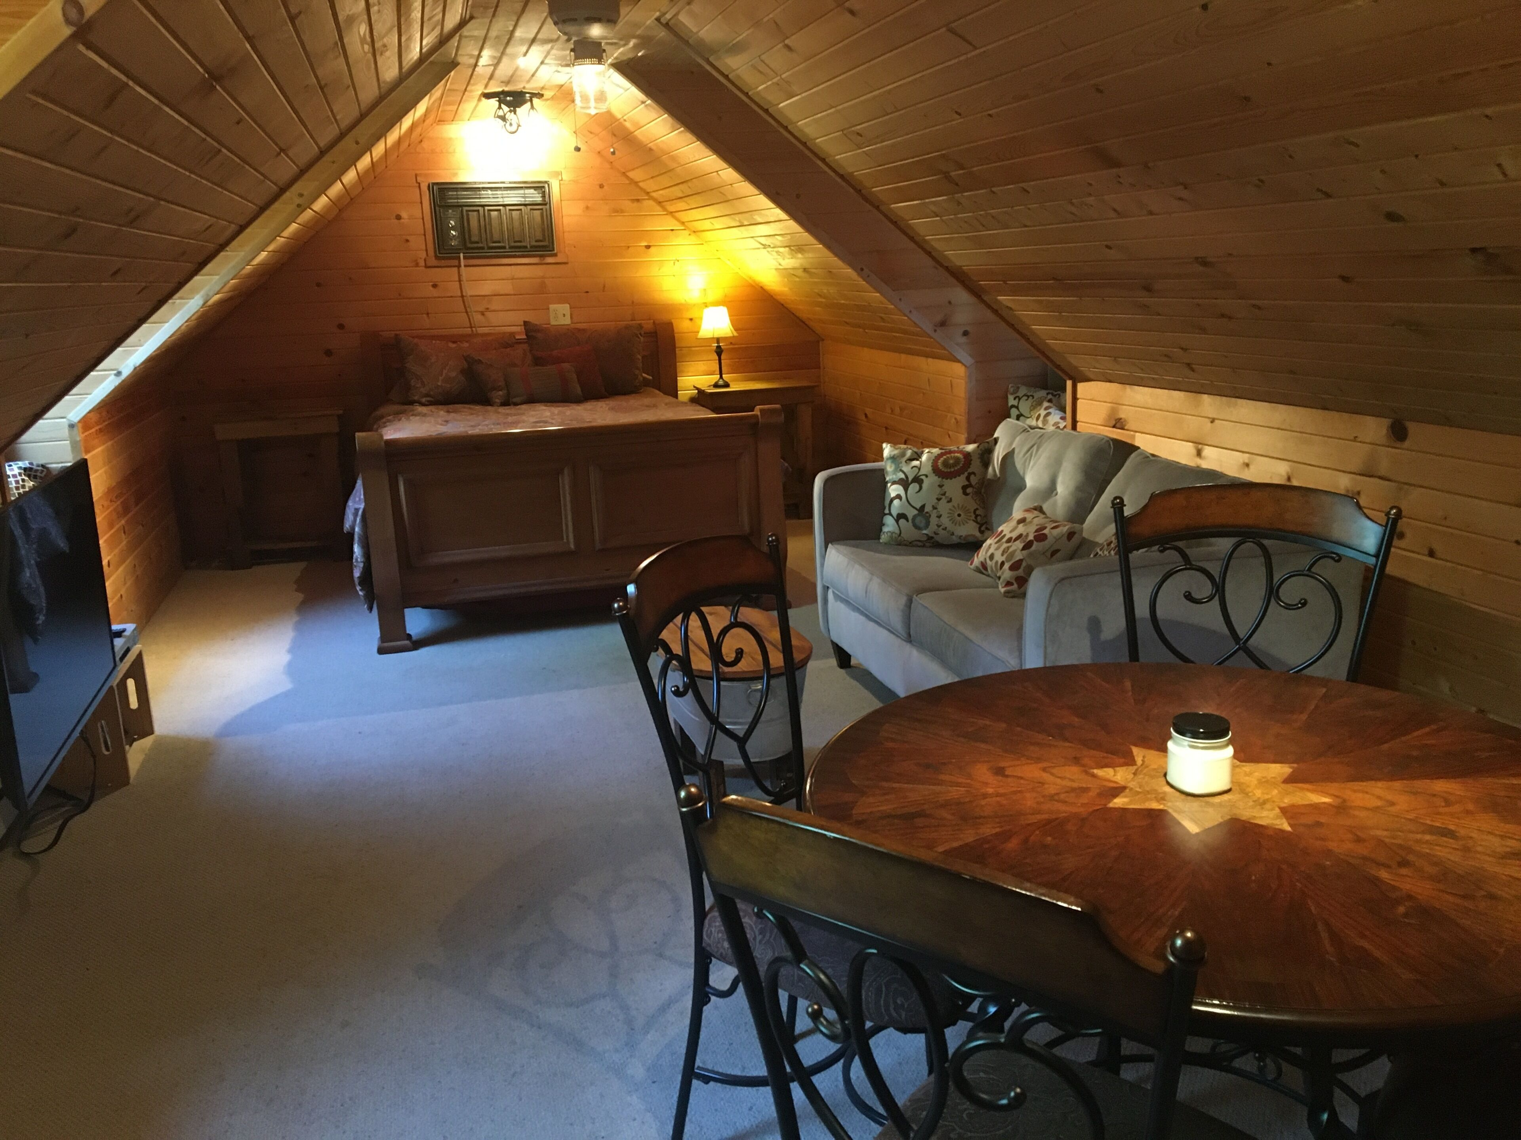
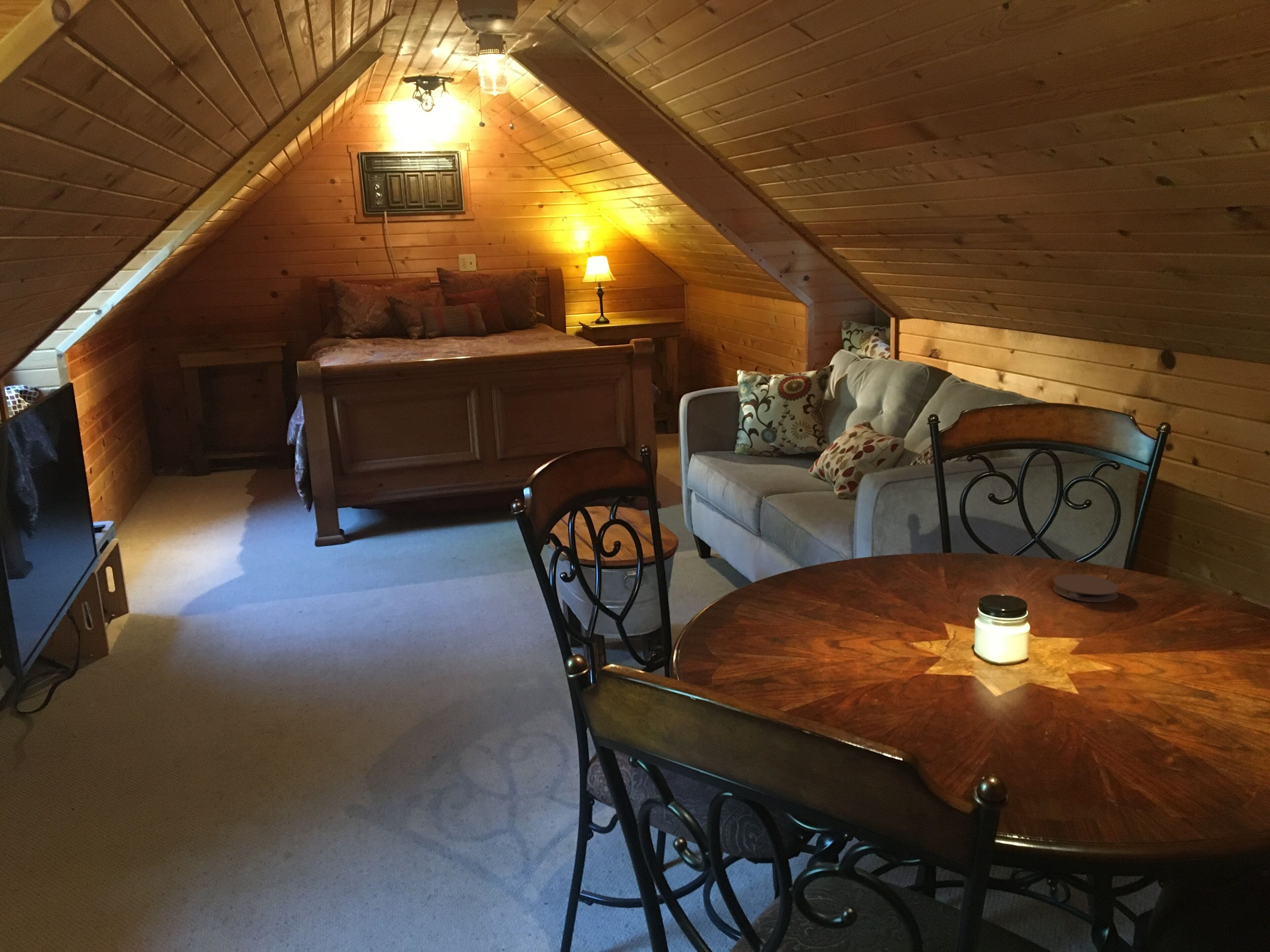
+ coaster [1053,574,1119,603]
